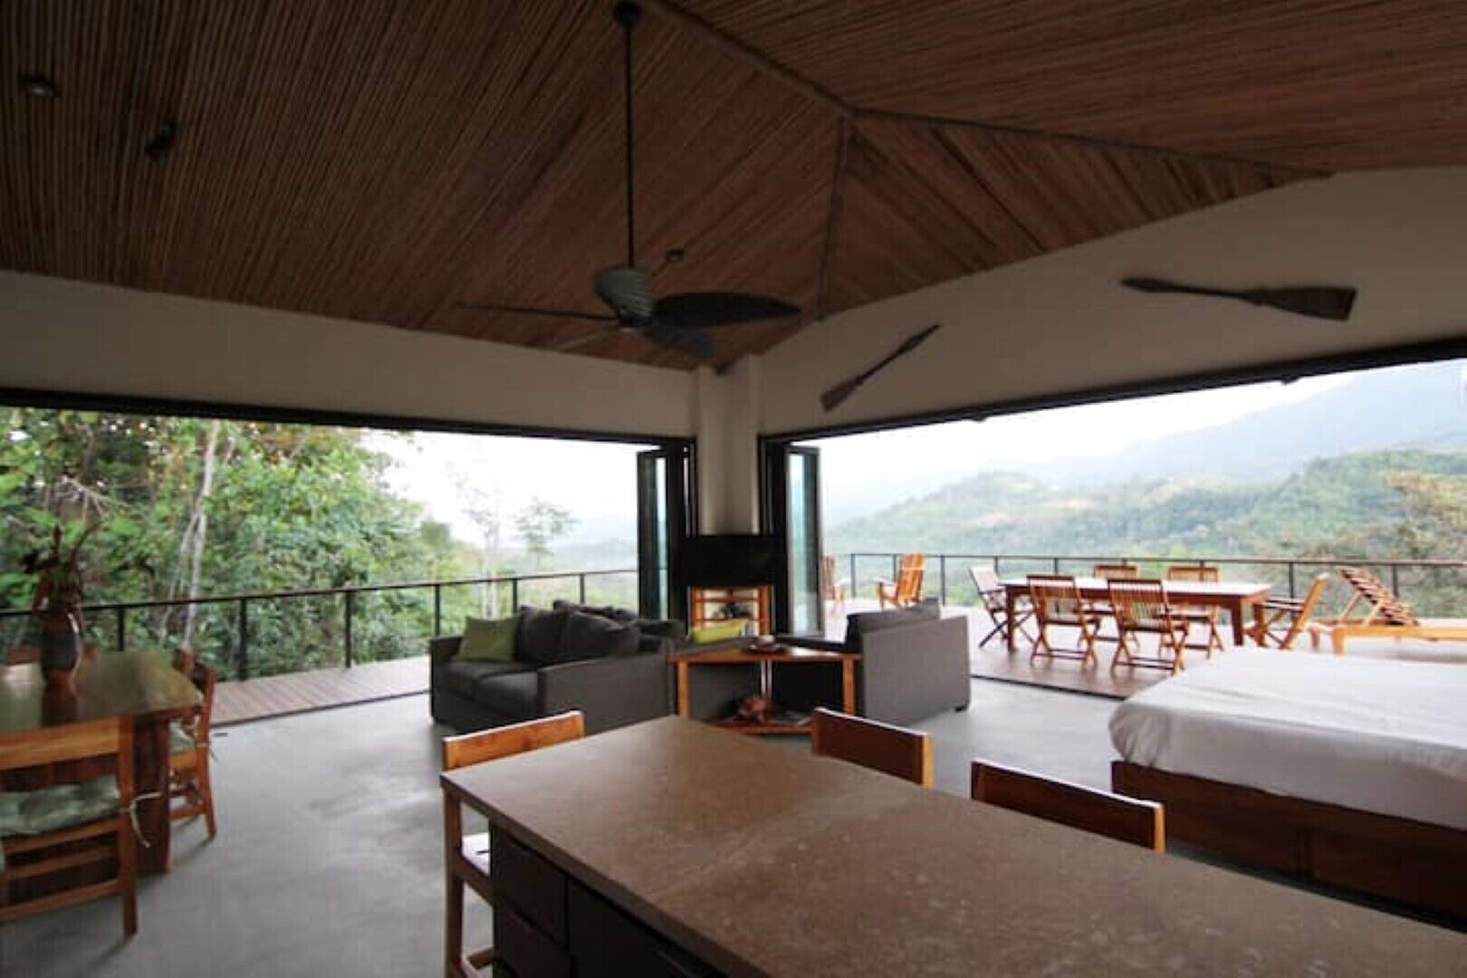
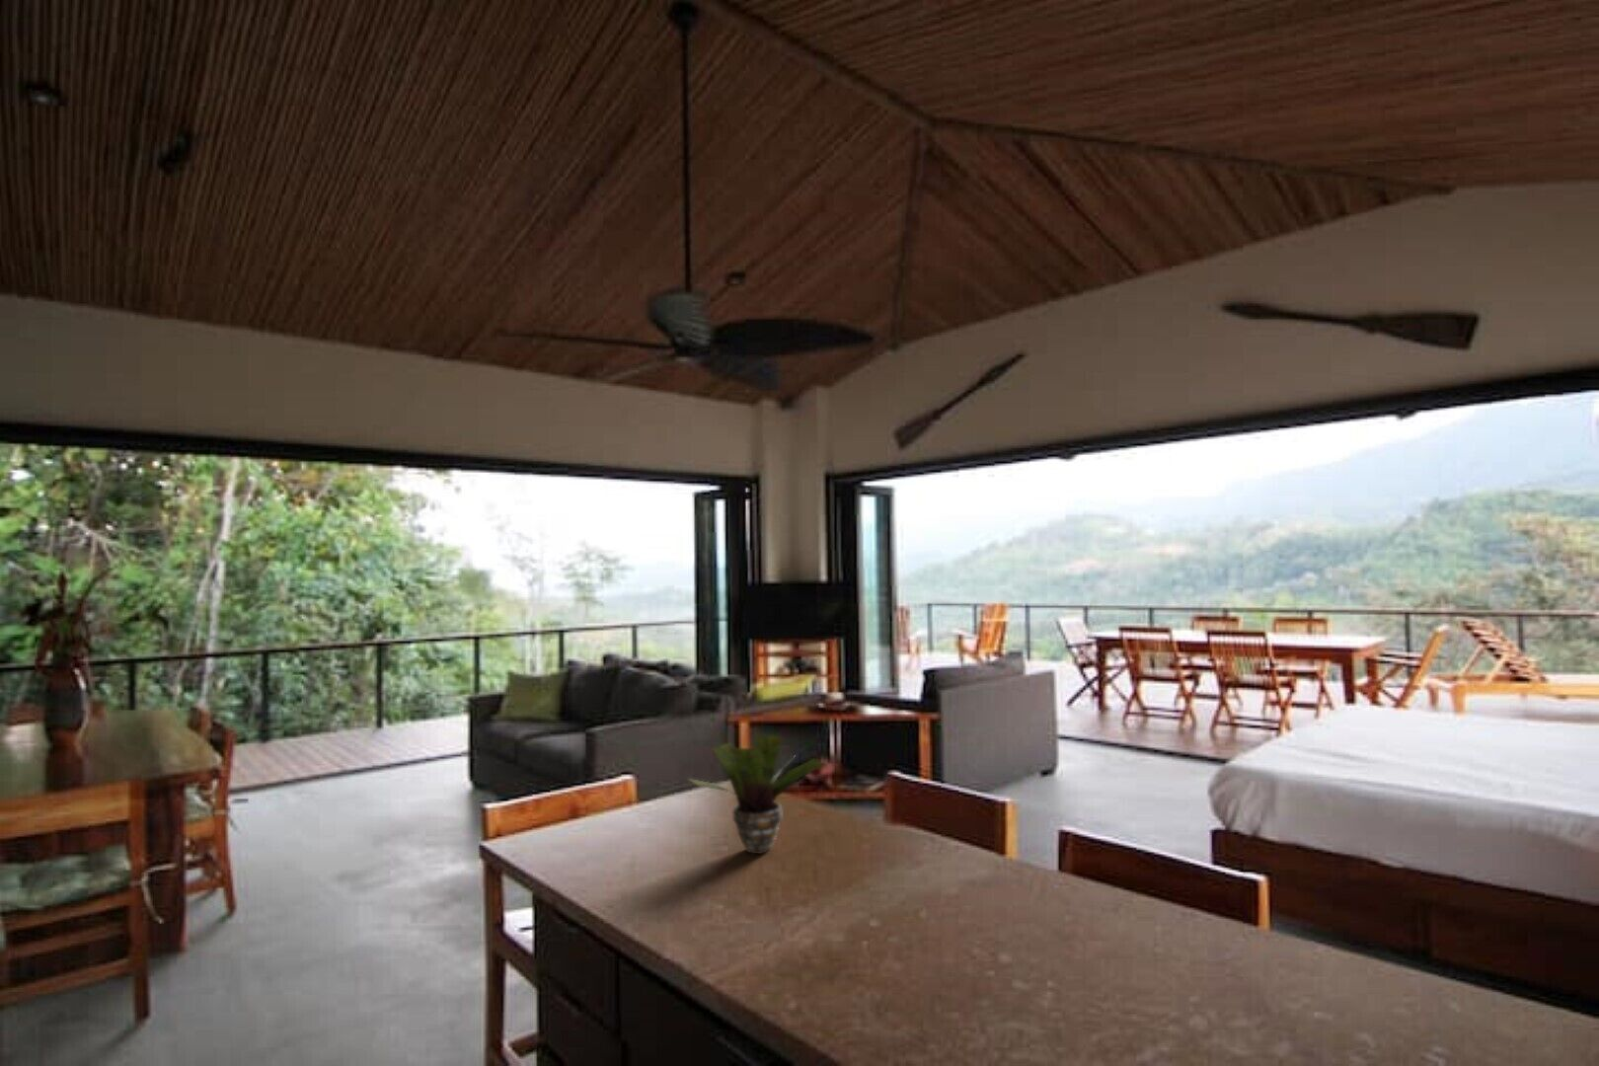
+ potted plant [686,734,827,854]
